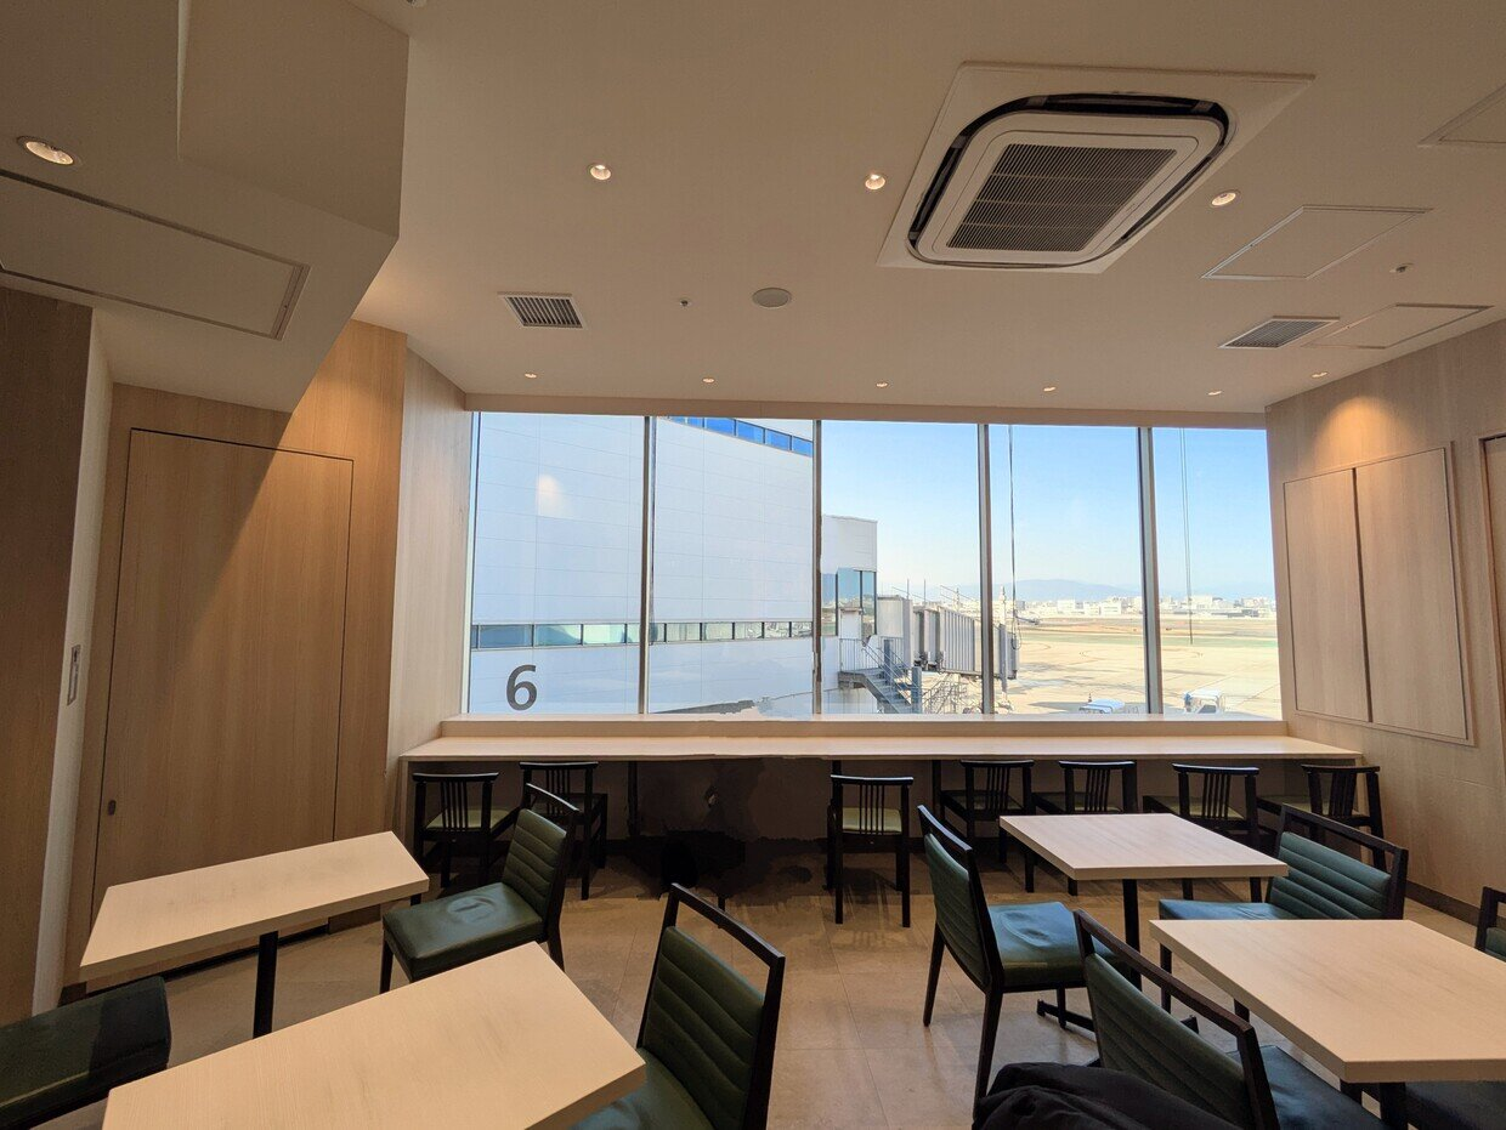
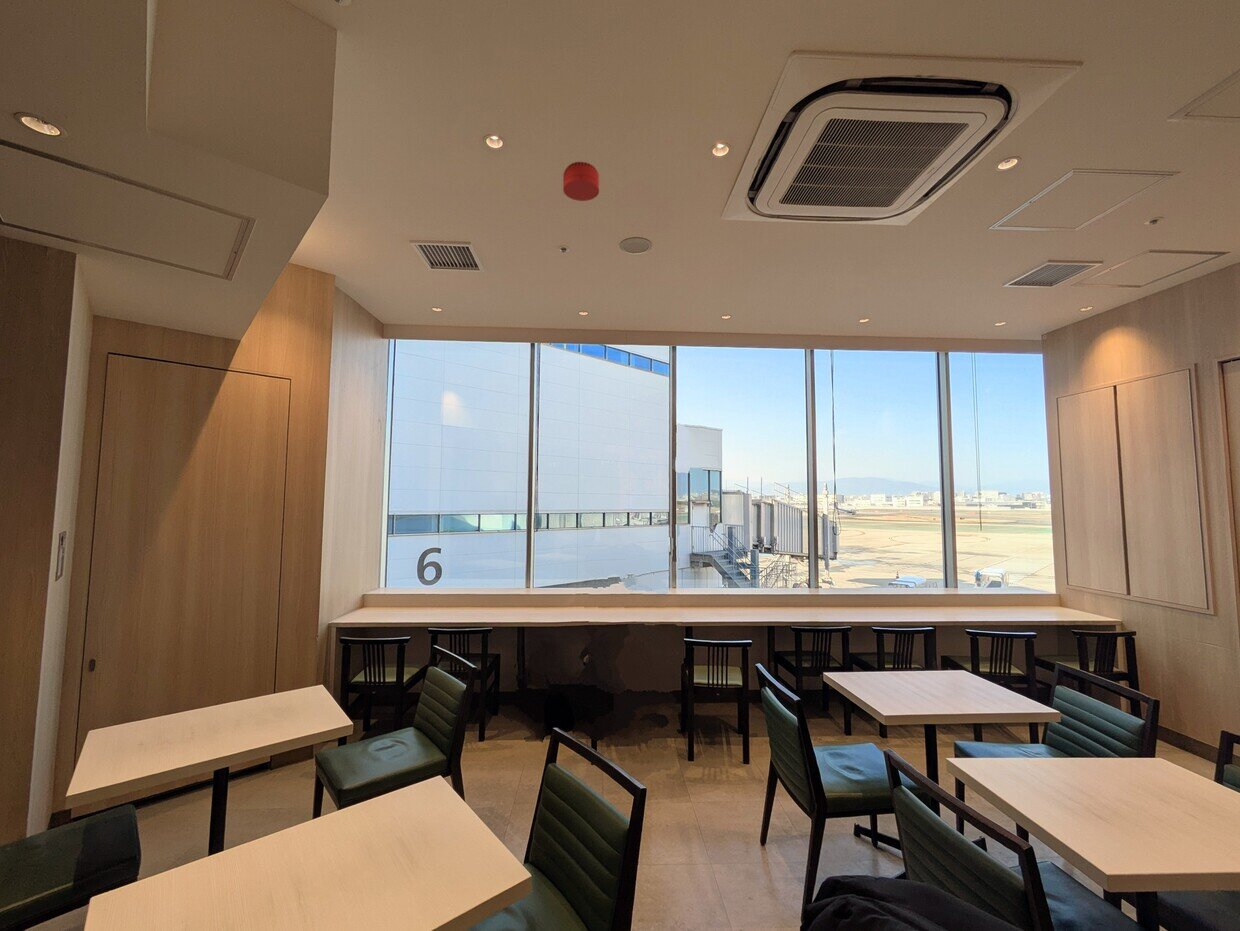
+ smoke detector [562,161,600,202]
